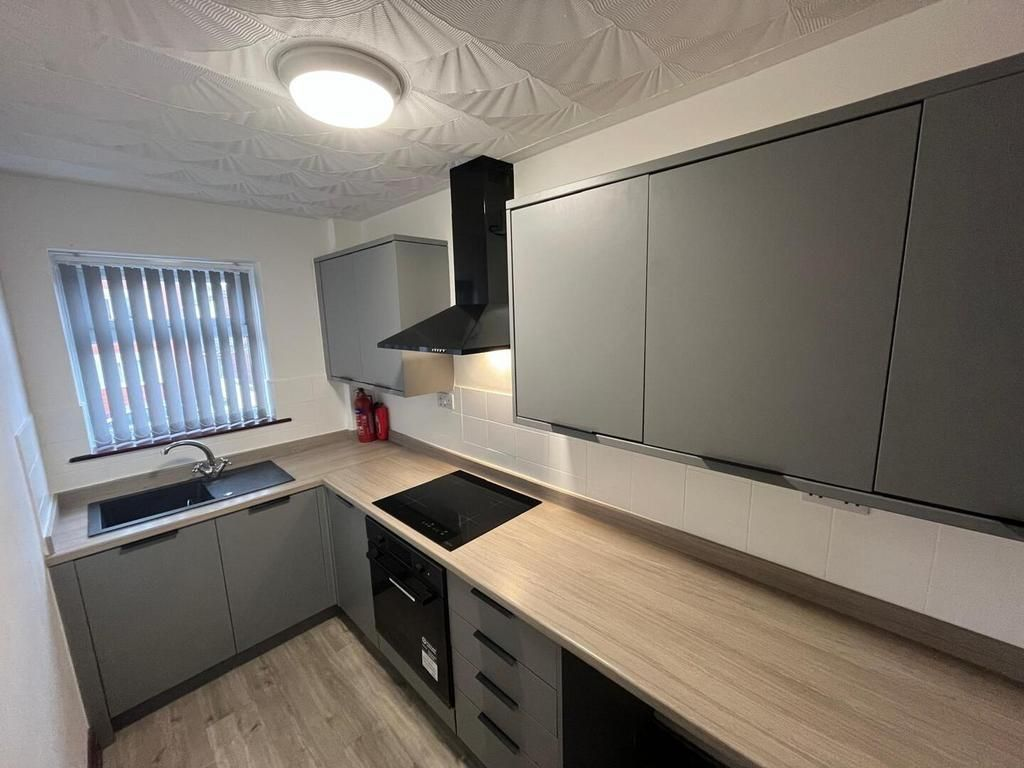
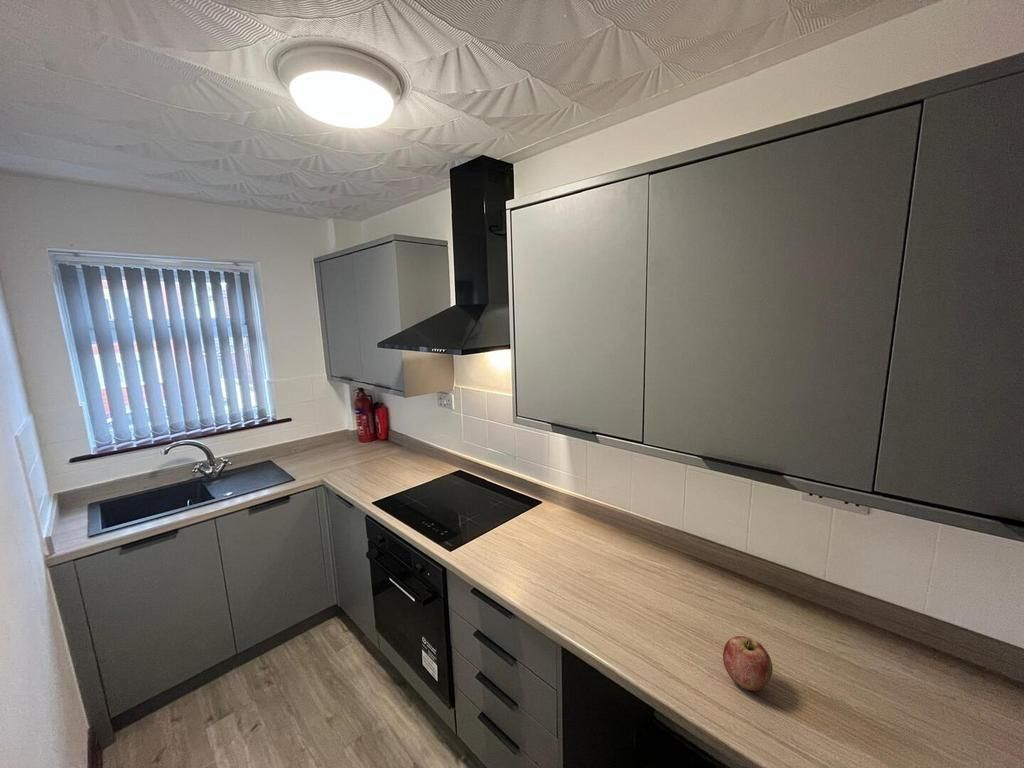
+ apple [722,635,773,692]
